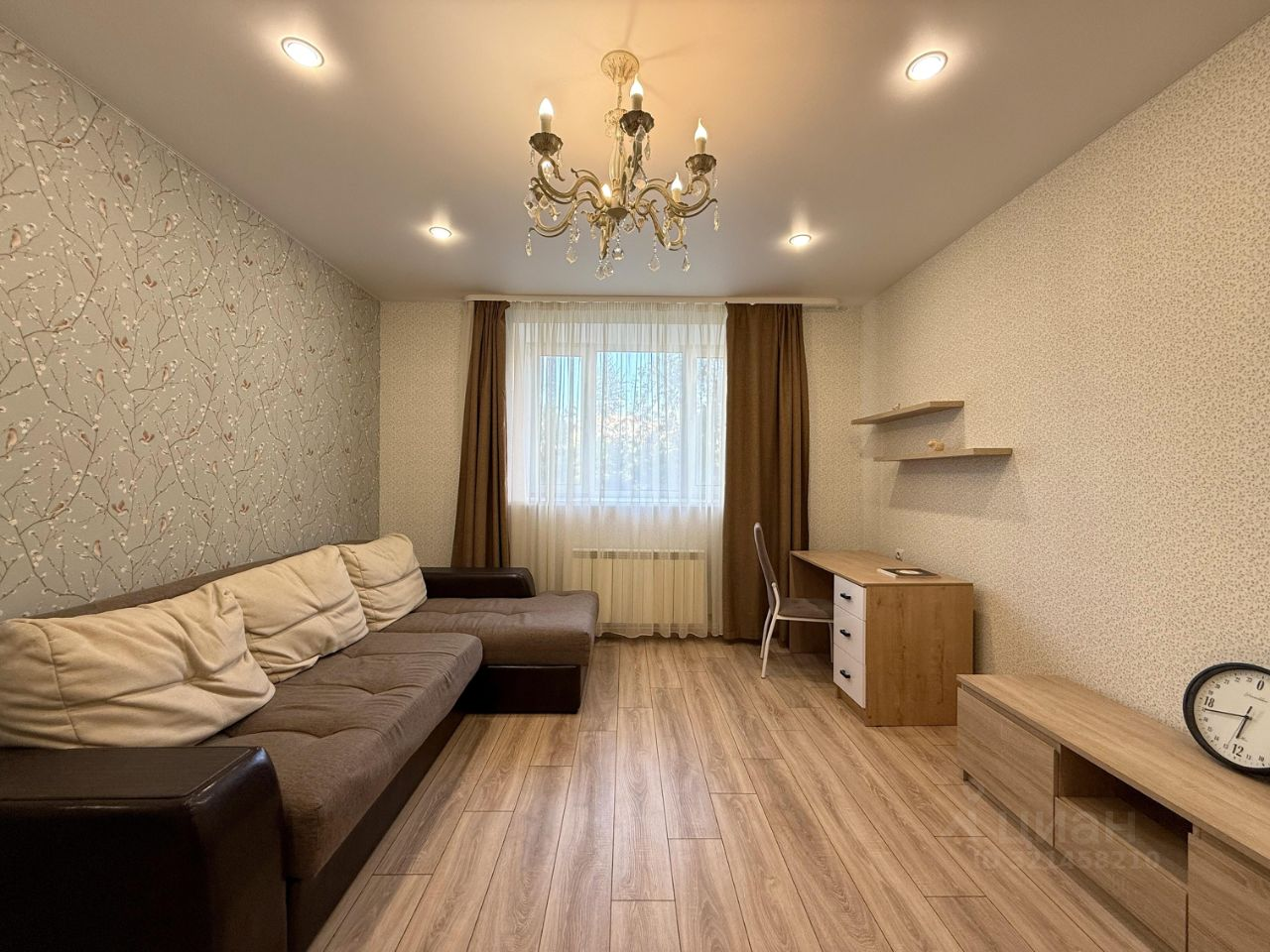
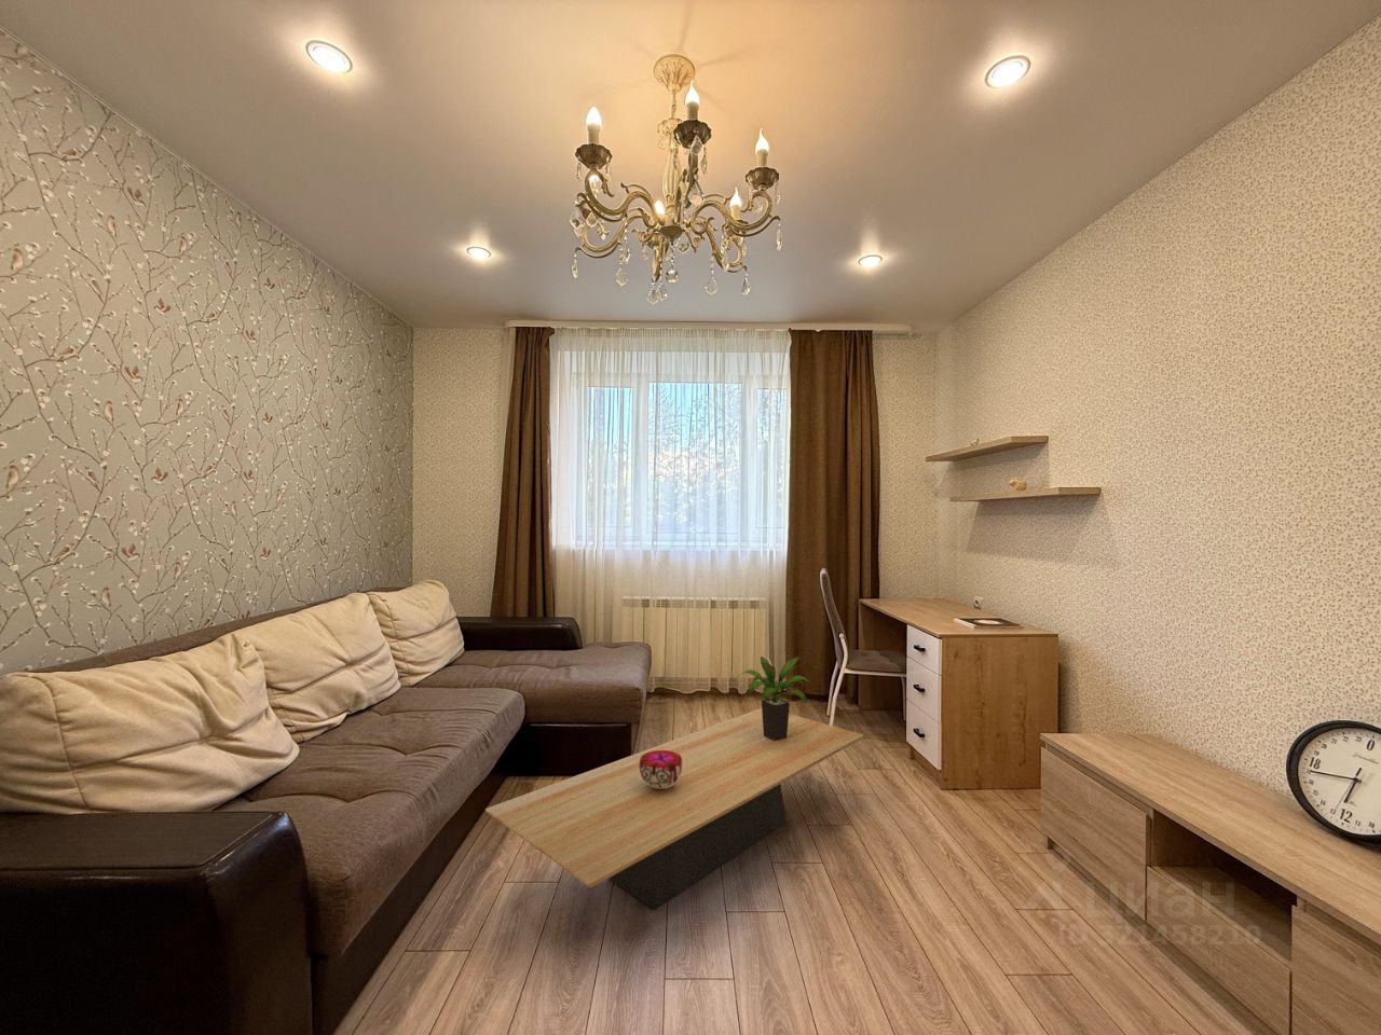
+ coffee table [484,708,866,910]
+ potted plant [738,656,811,740]
+ decorative bowl [639,750,683,789]
